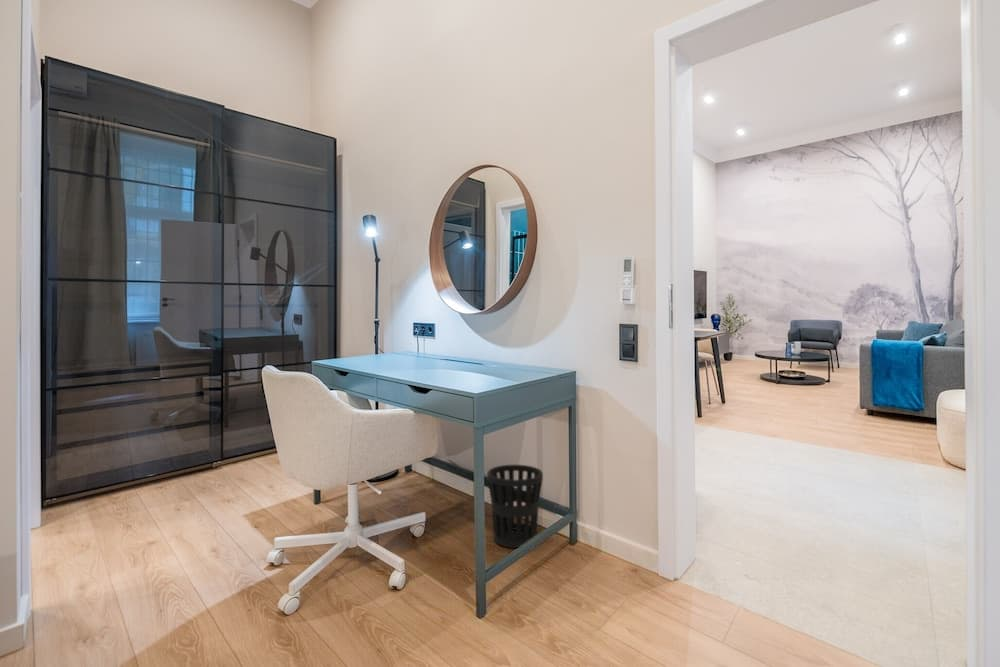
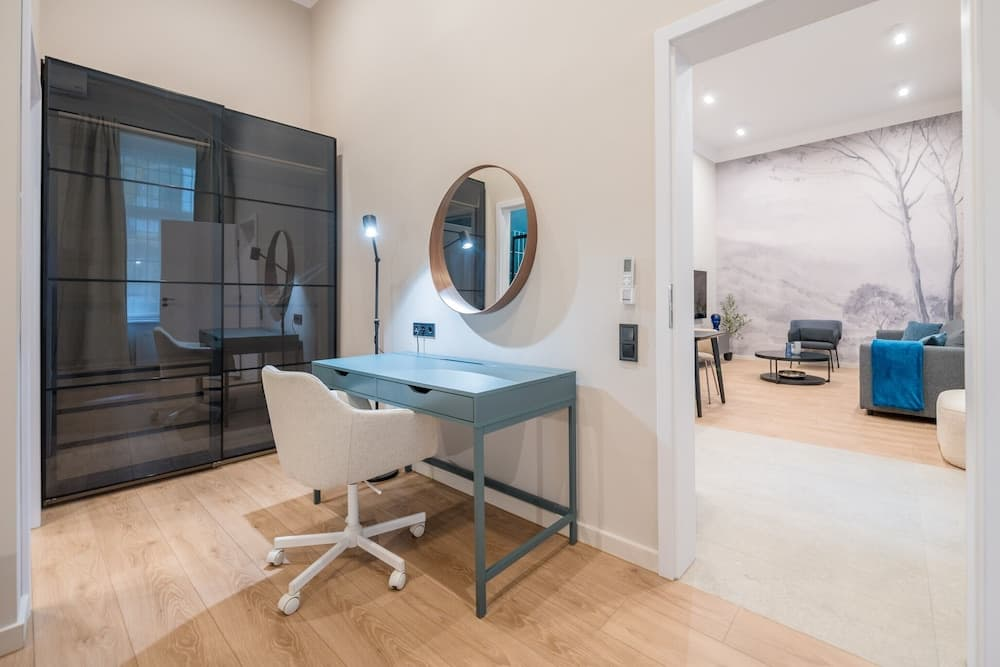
- wastebasket [486,464,544,549]
